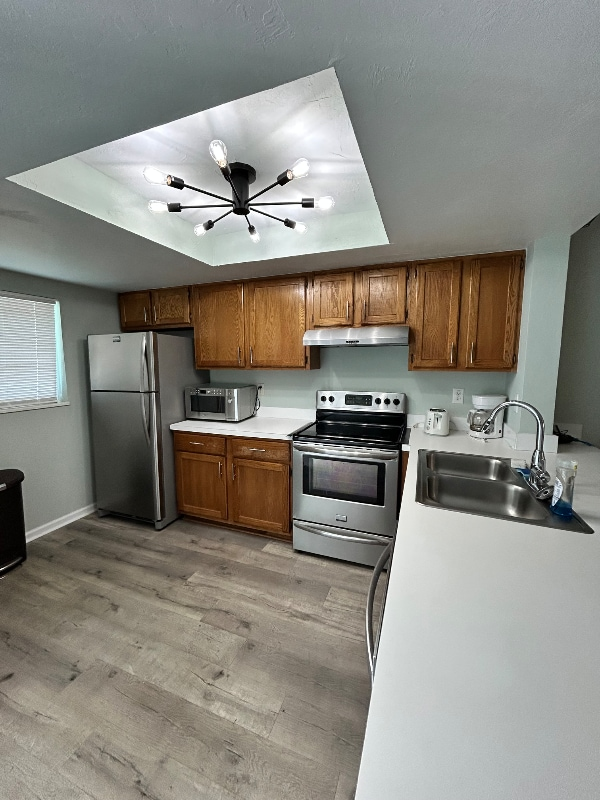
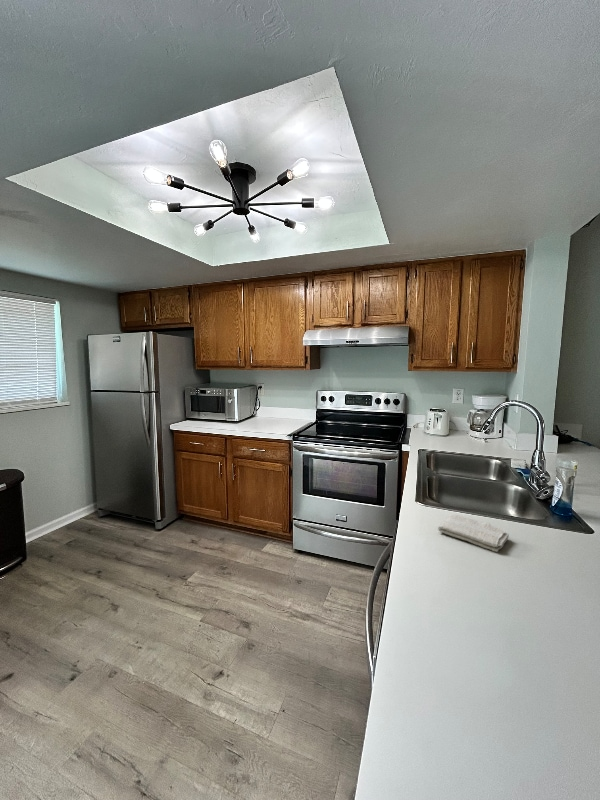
+ washcloth [437,513,510,553]
